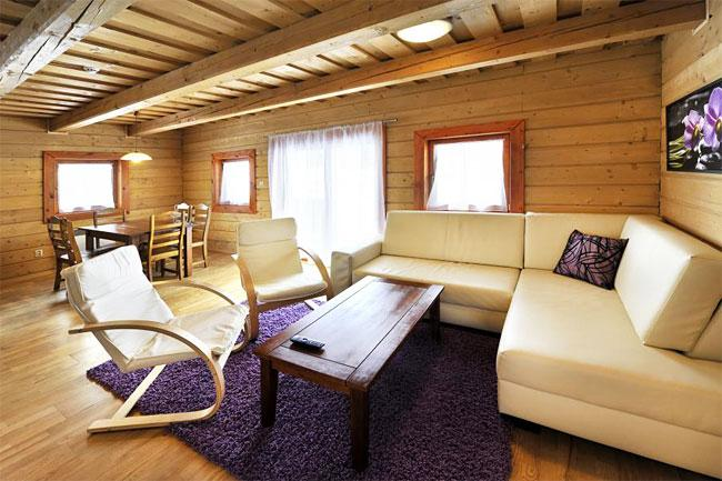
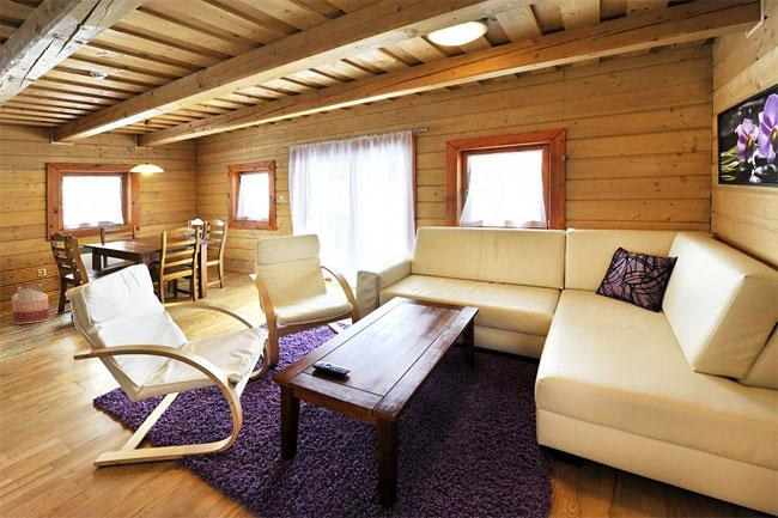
+ basket [11,284,50,324]
